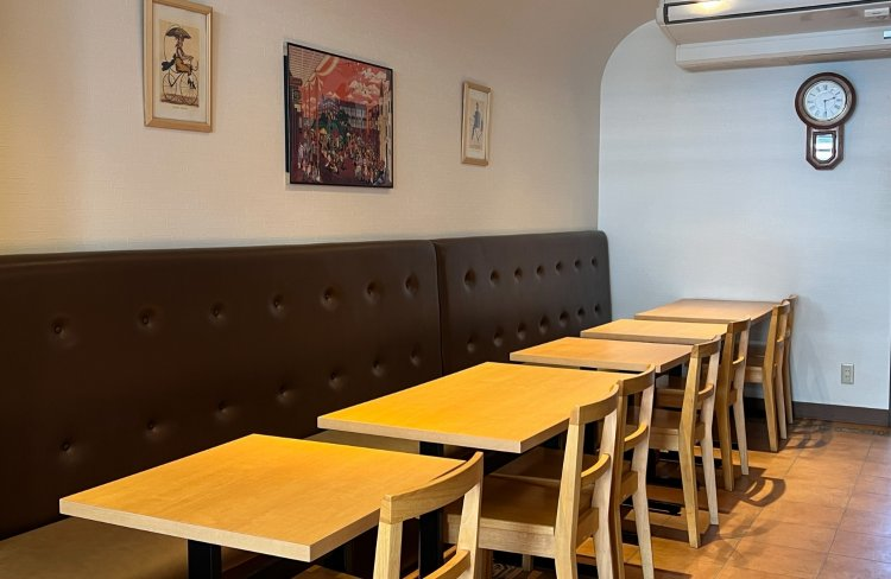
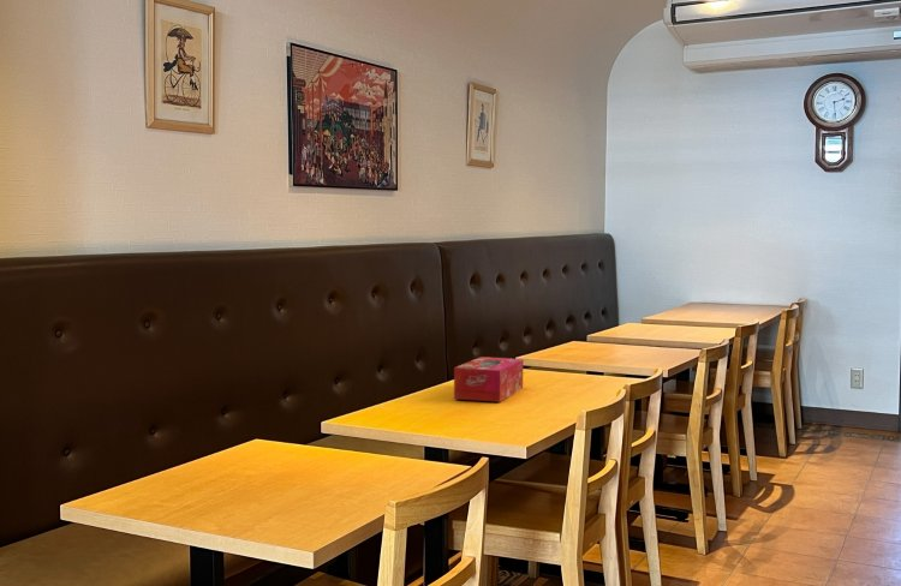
+ tissue box [453,355,525,403]
